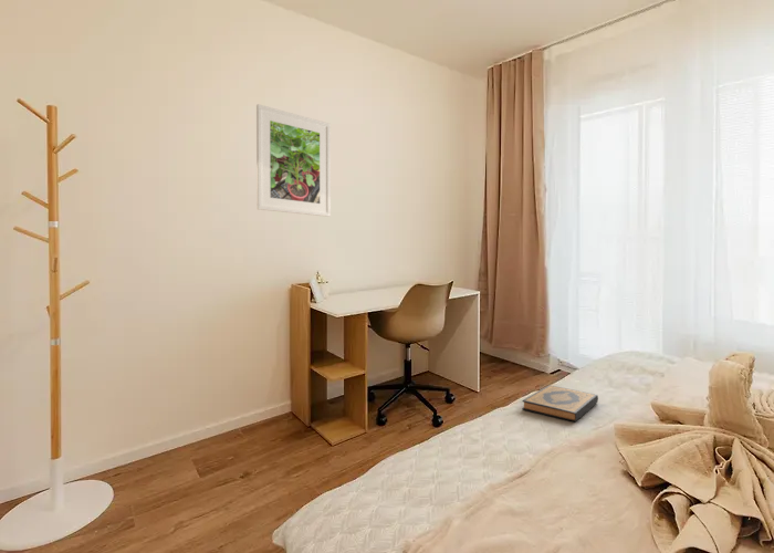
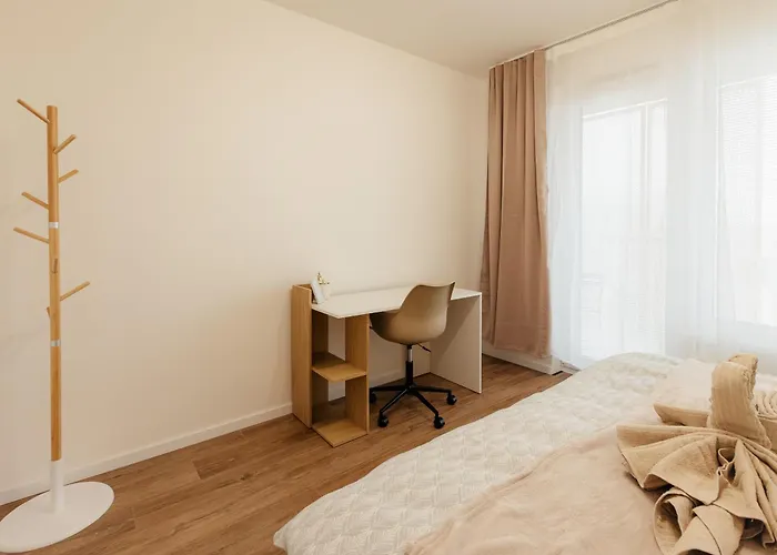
- hardback book [522,384,599,422]
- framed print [255,103,332,218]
